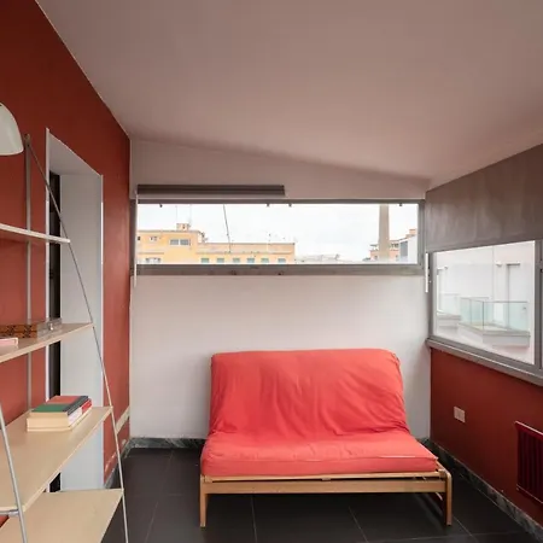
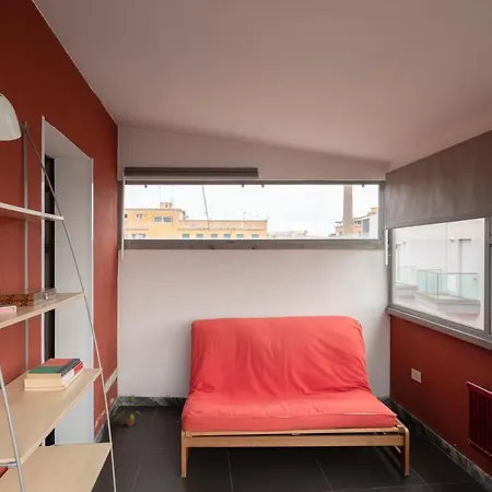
+ potted plant [114,395,142,427]
